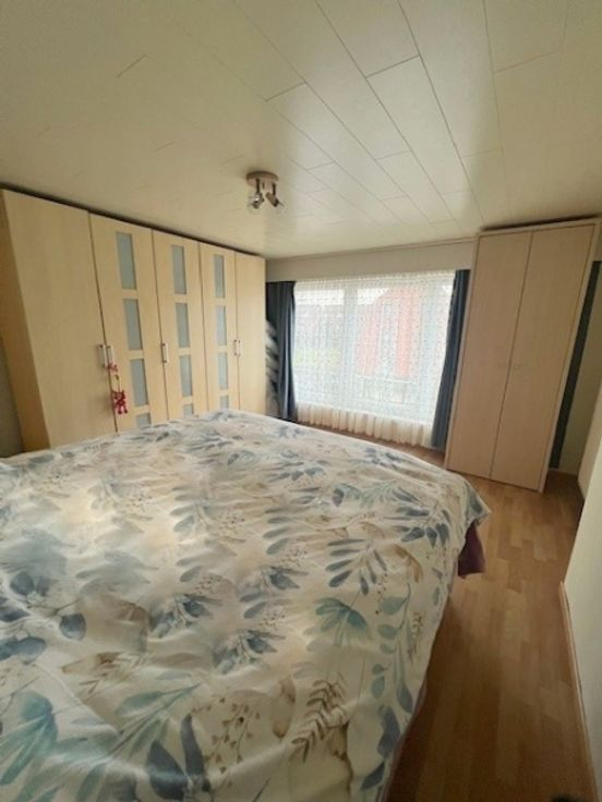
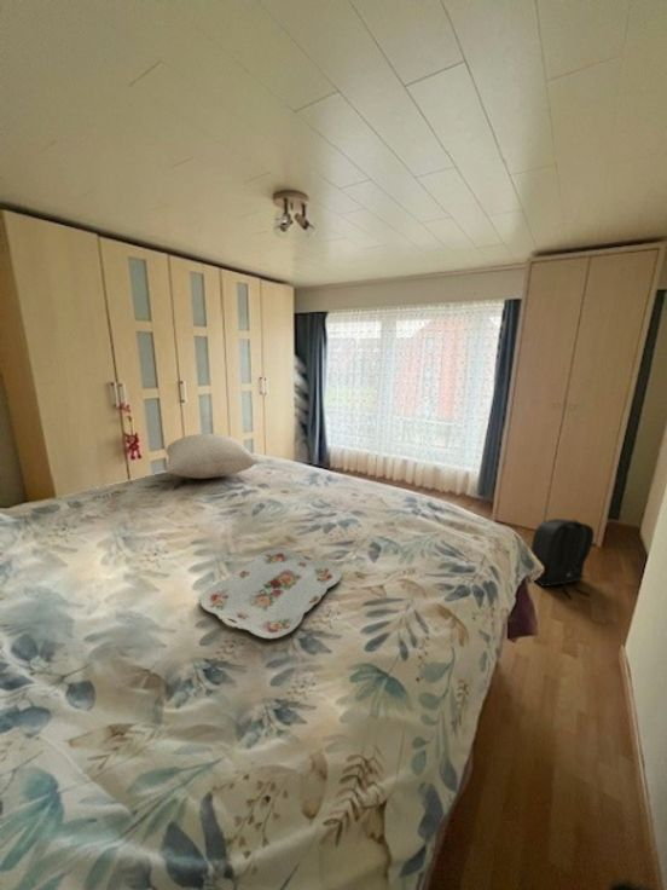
+ backpack [529,518,596,600]
+ serving tray [199,548,343,640]
+ pillow [164,433,257,480]
